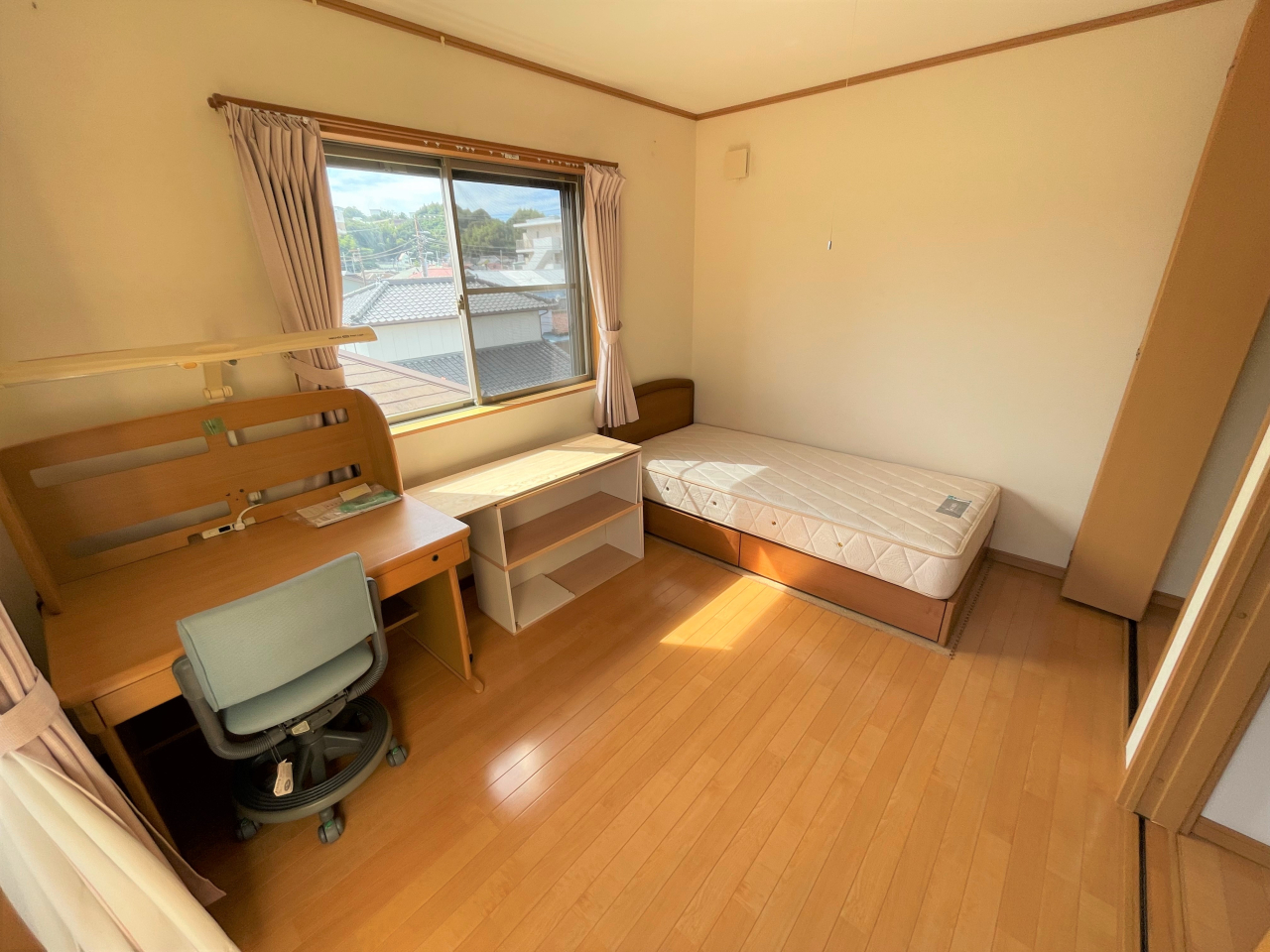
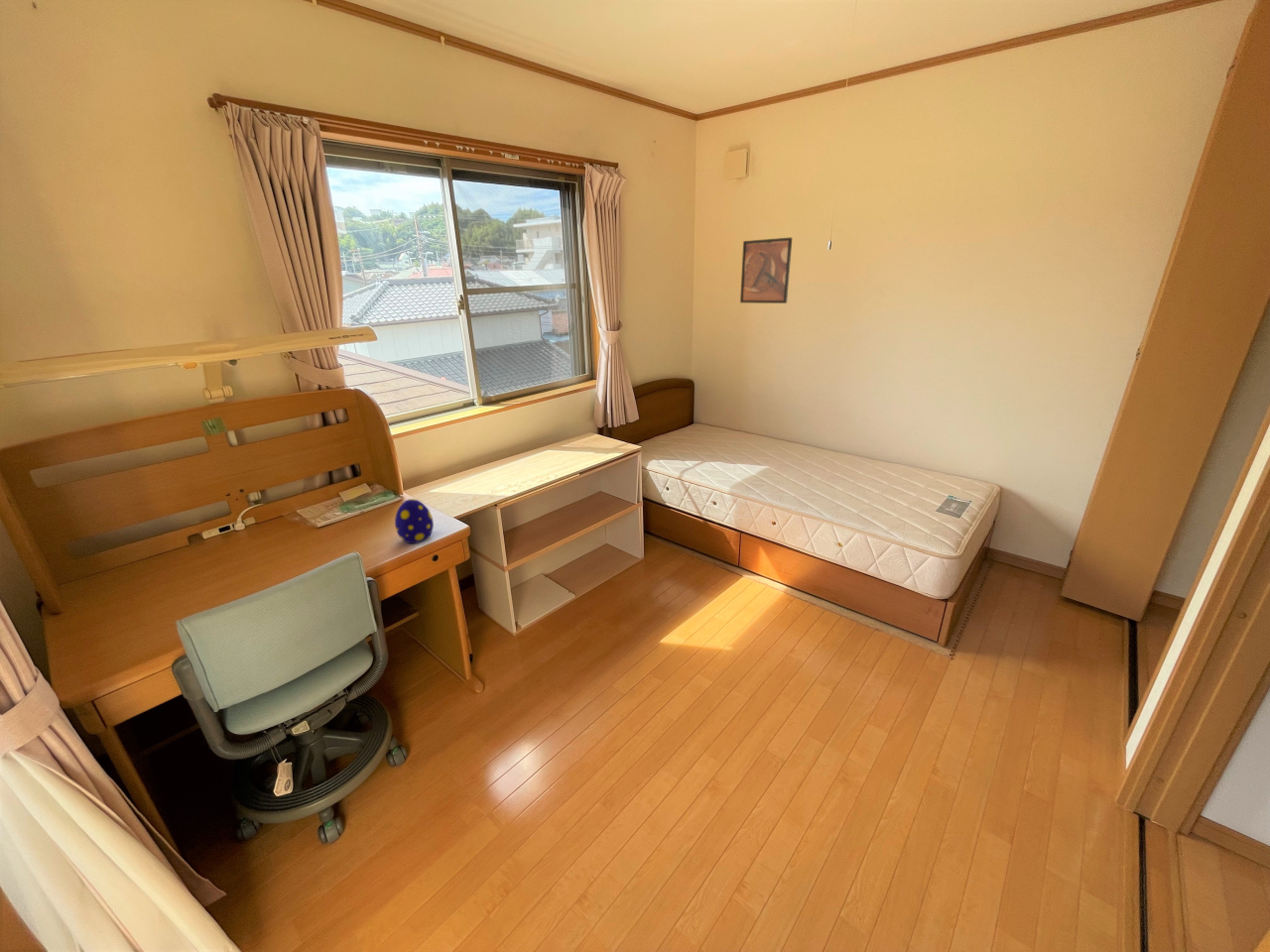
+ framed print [739,237,793,304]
+ decorative egg [394,498,435,544]
